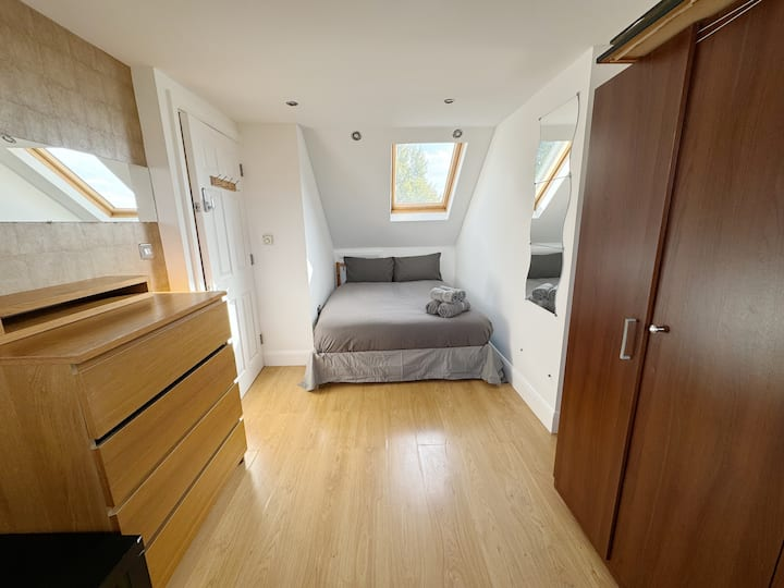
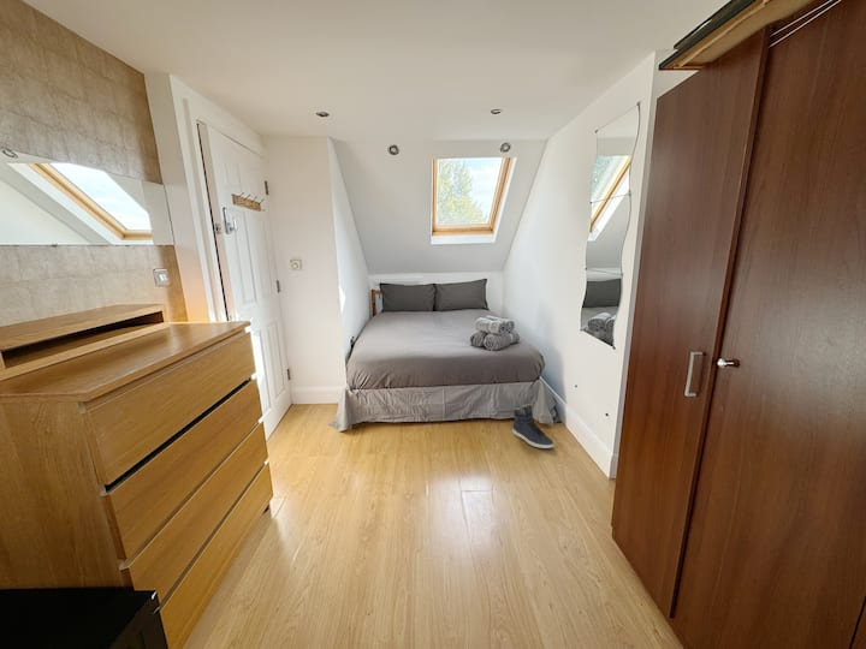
+ sneaker [511,403,556,449]
